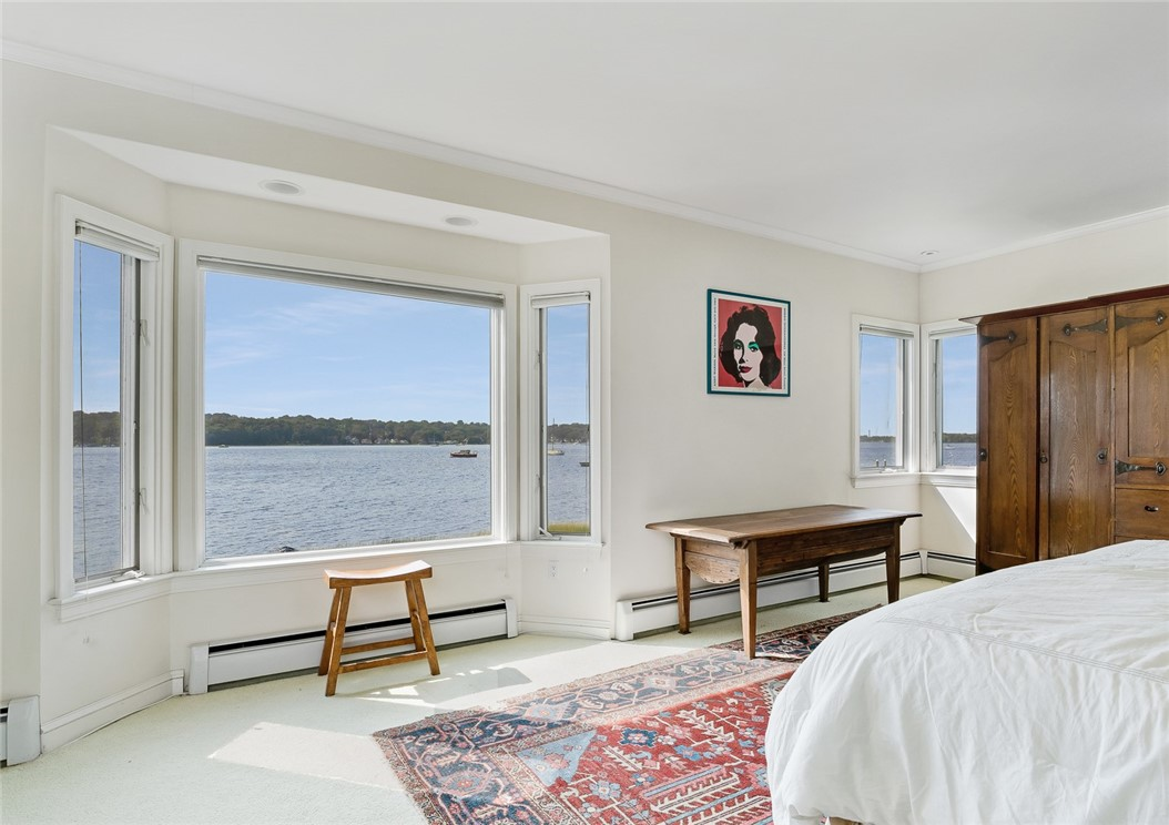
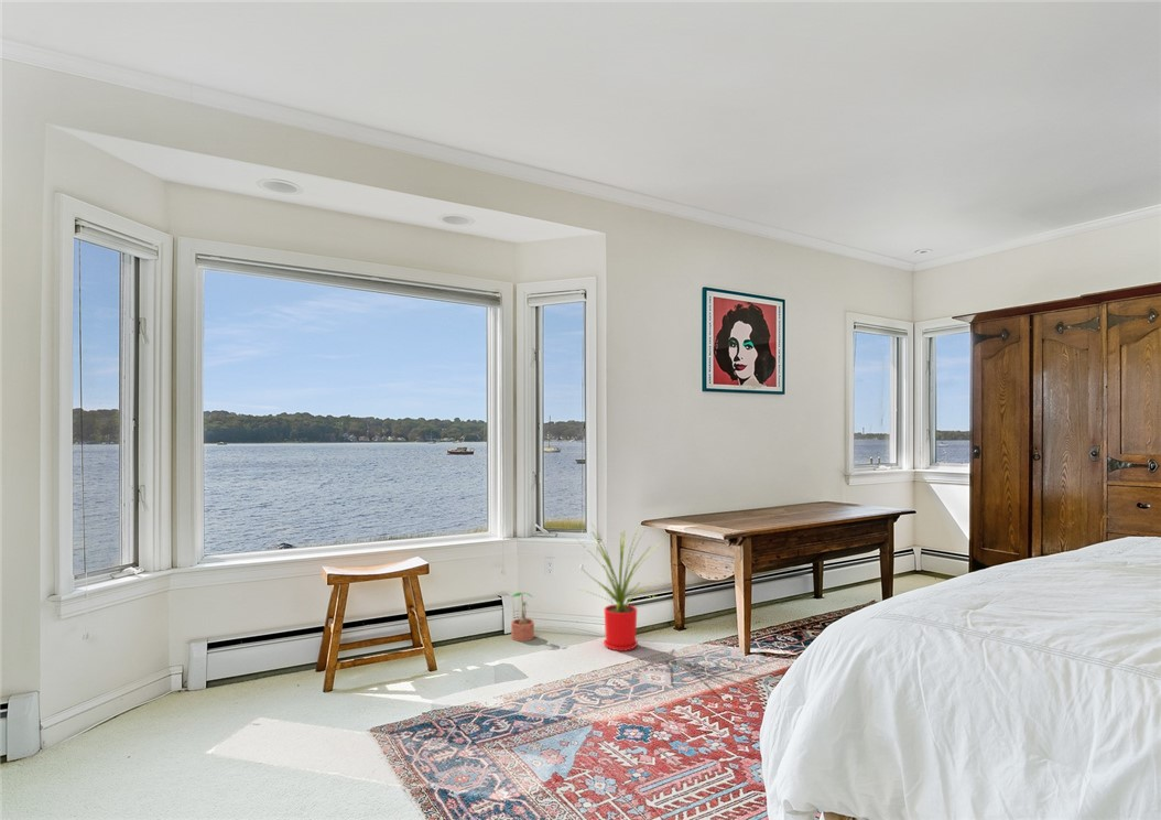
+ potted plant [510,592,535,643]
+ house plant [574,522,668,652]
